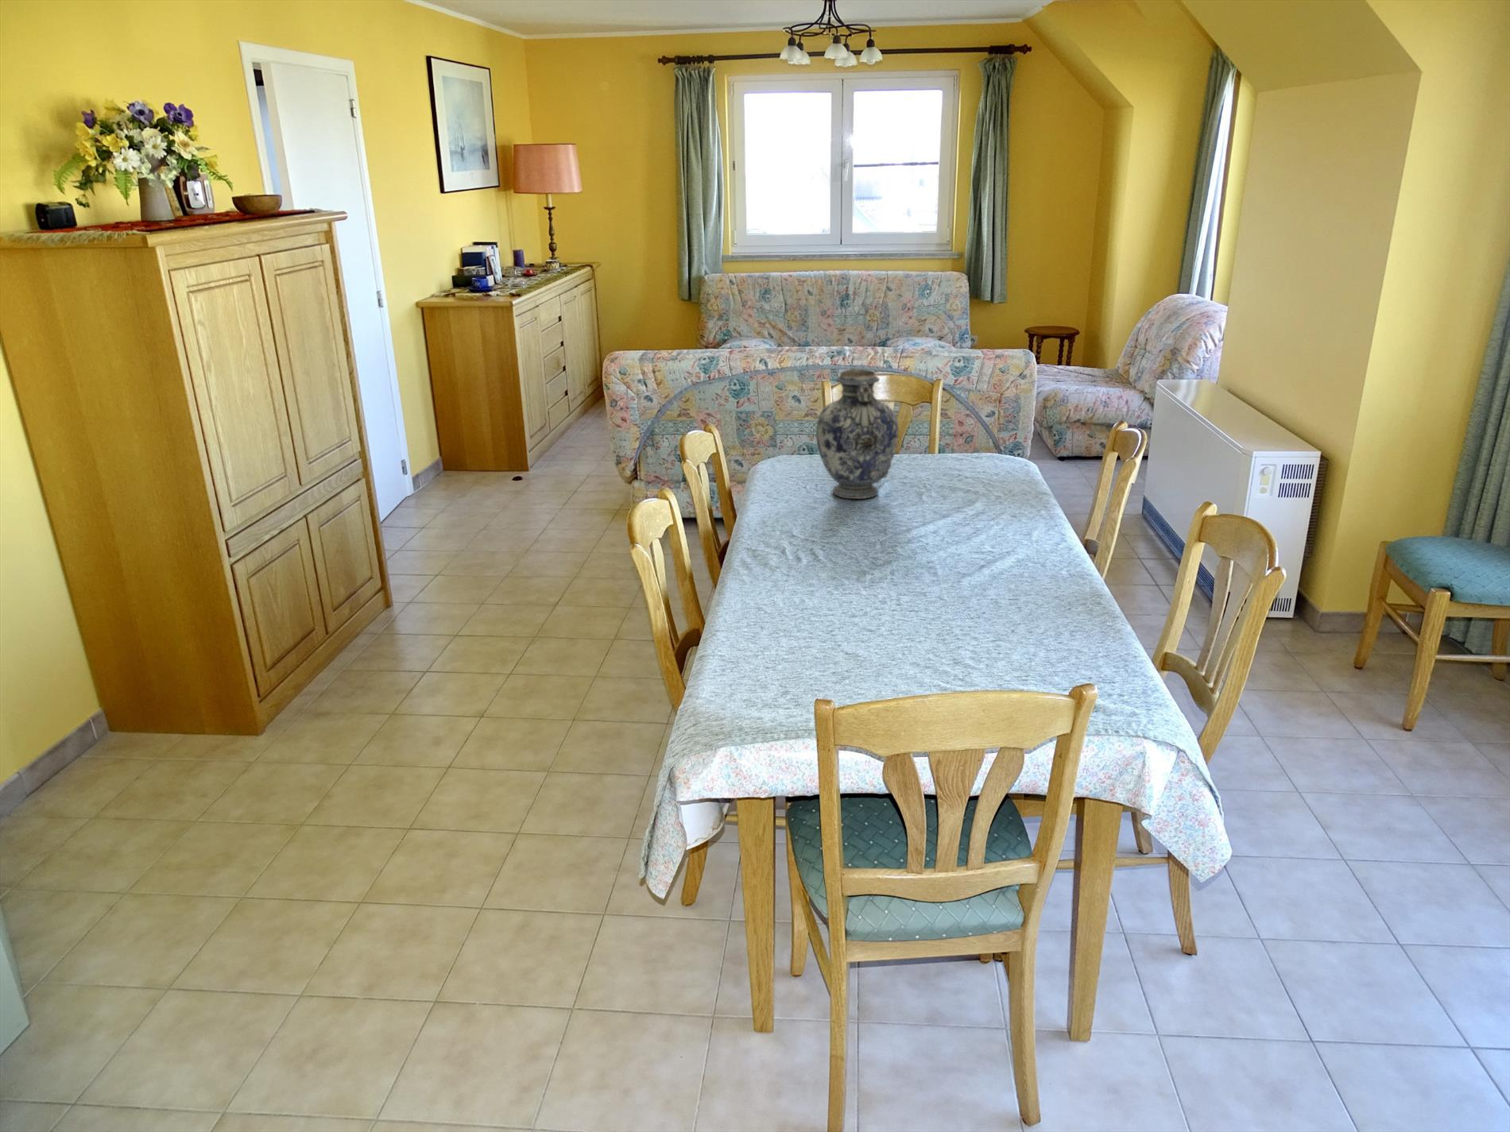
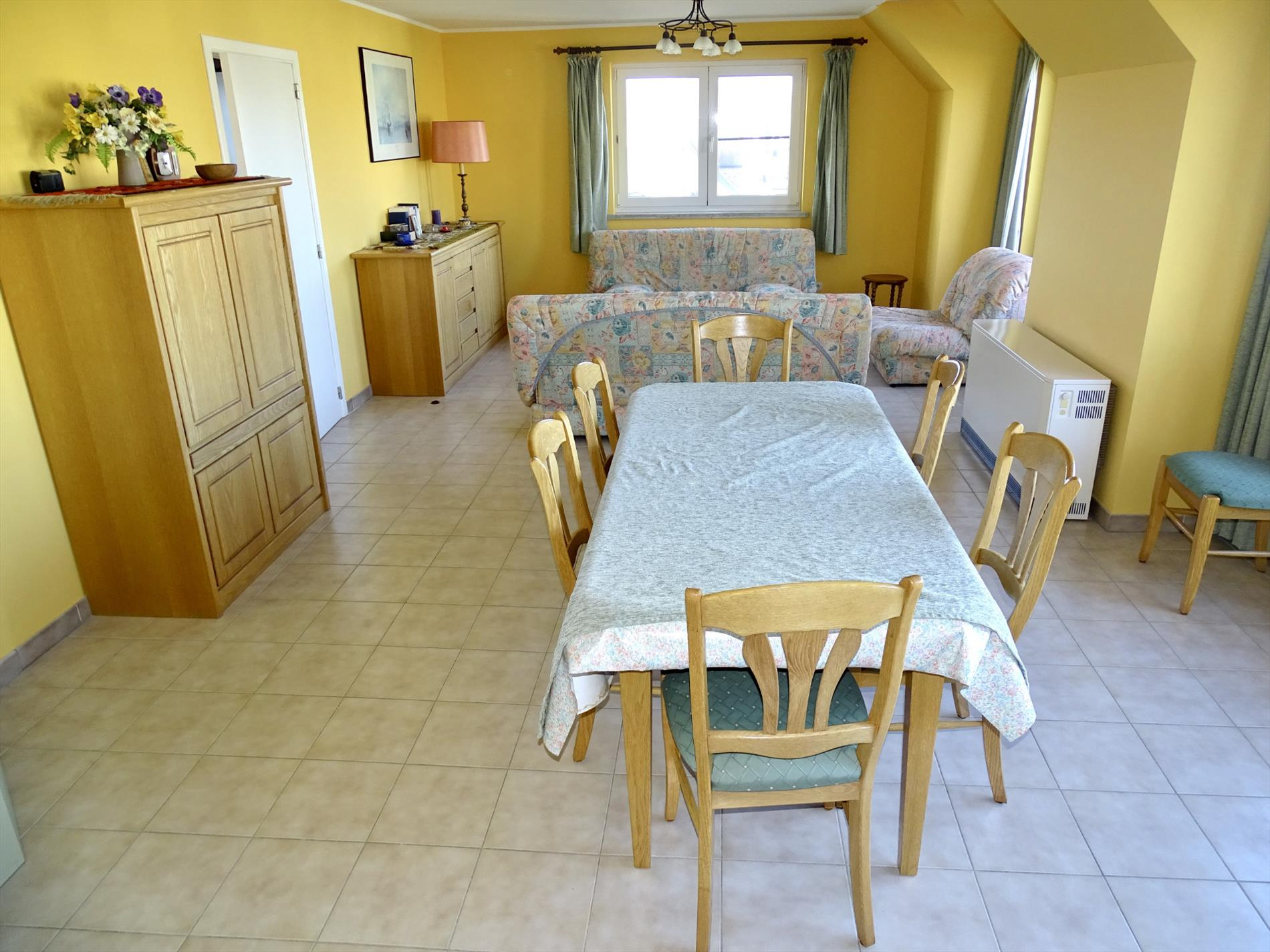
- vase [816,366,900,499]
